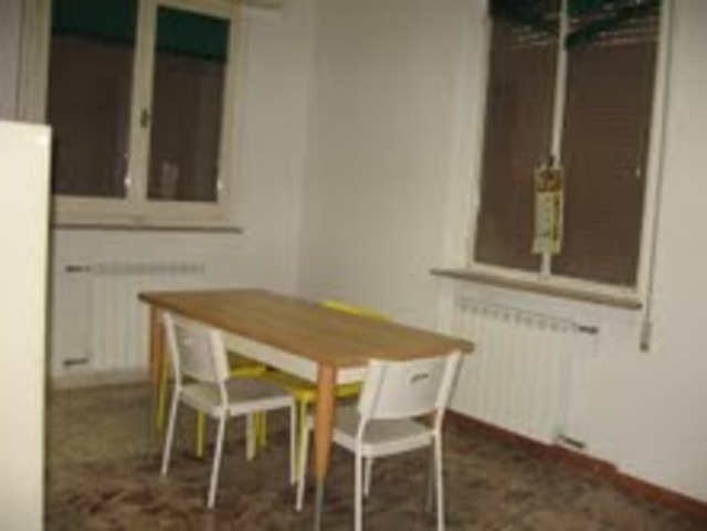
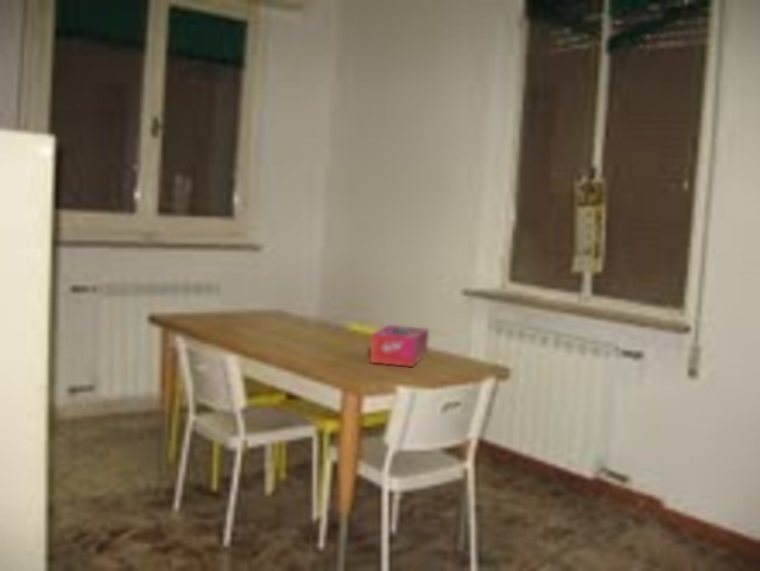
+ tissue box [369,324,430,368]
